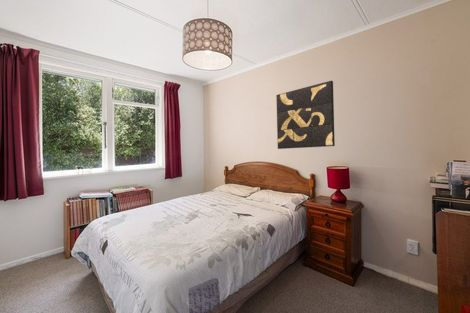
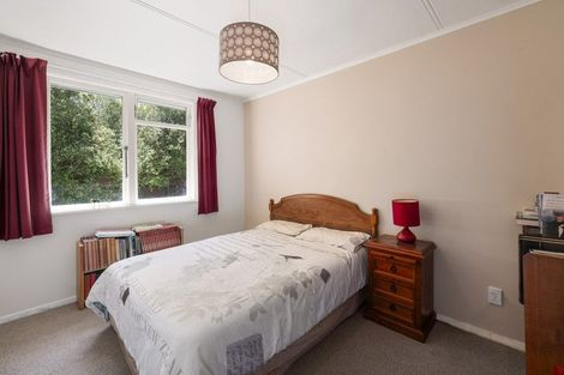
- wall art [275,80,336,150]
